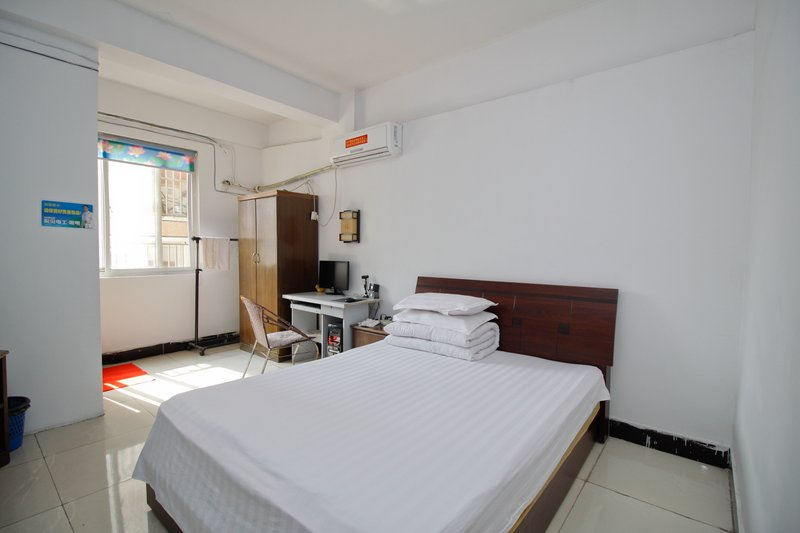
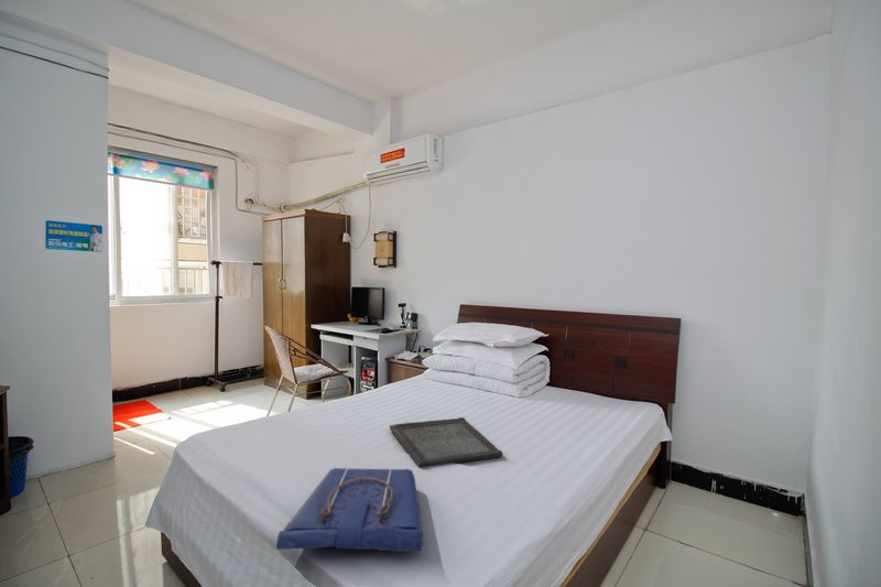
+ serving tray [389,416,503,468]
+ tote bag [275,467,424,554]
